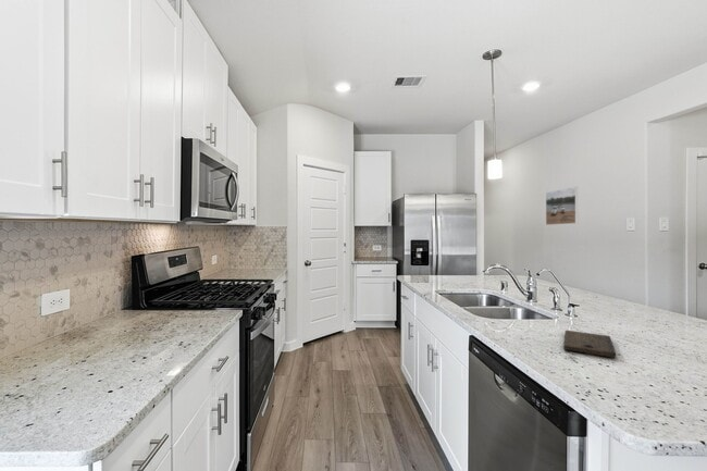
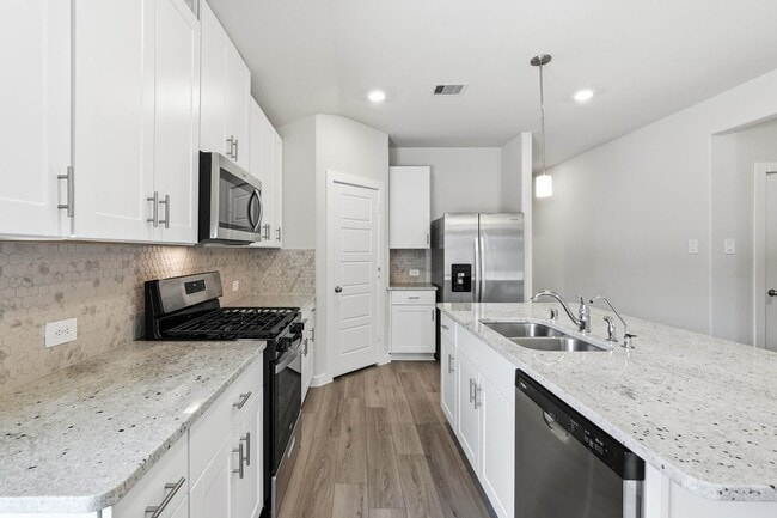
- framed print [545,186,579,226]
- cutting board [562,330,617,359]
